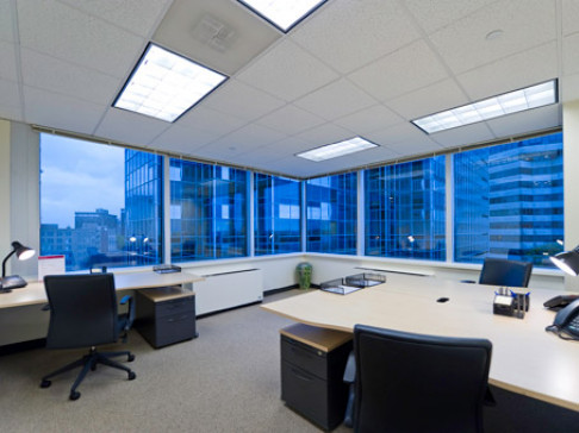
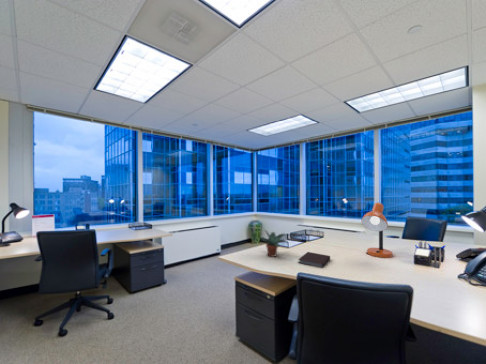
+ notebook [297,251,331,269]
+ potted plant [257,229,288,258]
+ desk lamp [360,202,394,259]
